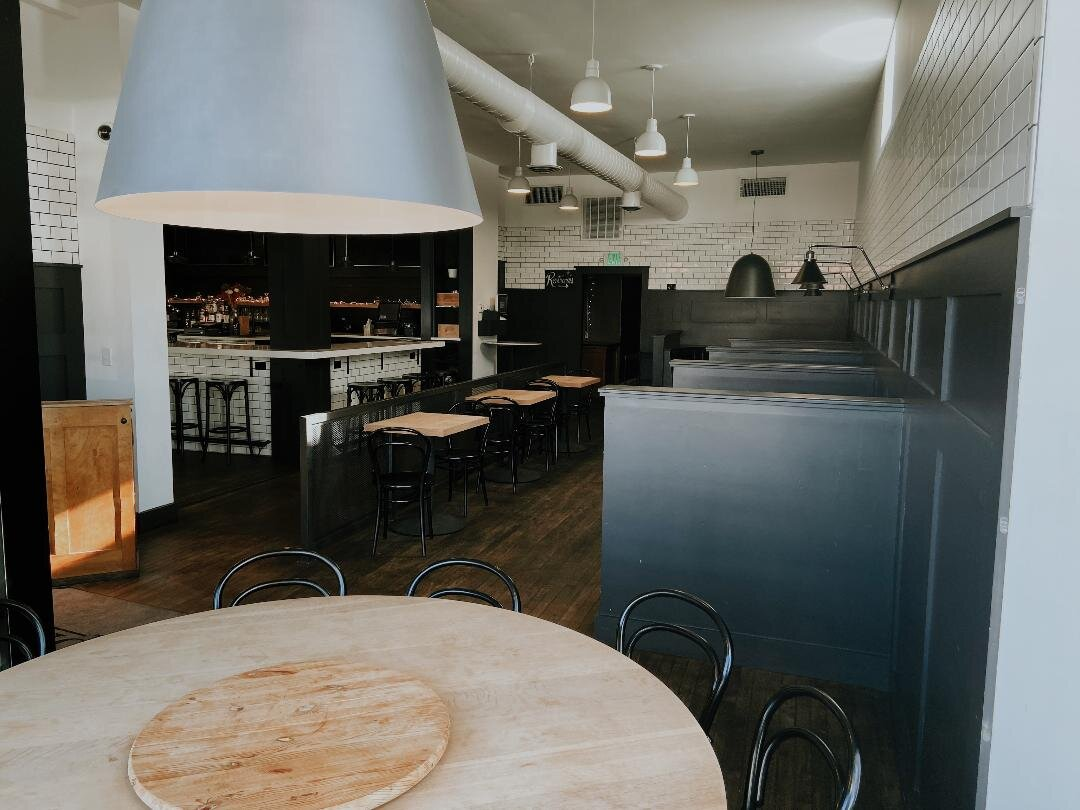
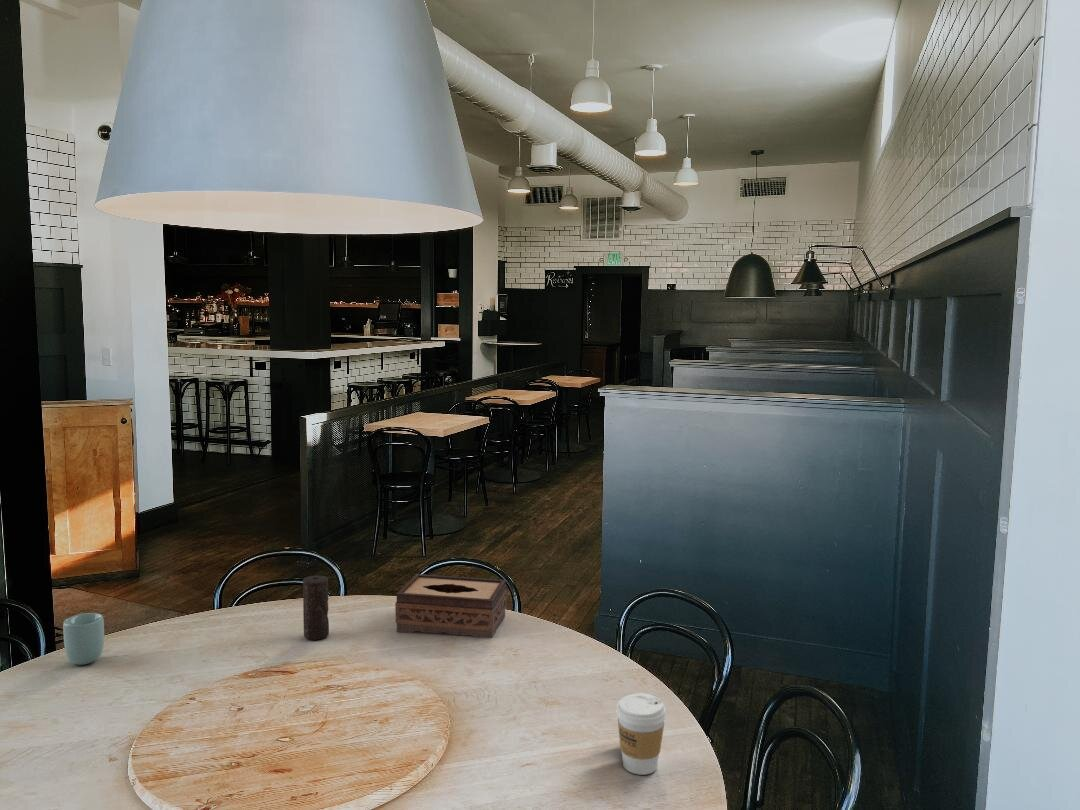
+ tissue box [394,573,508,639]
+ candle [302,575,330,641]
+ cup [62,612,105,666]
+ coffee cup [615,692,667,776]
